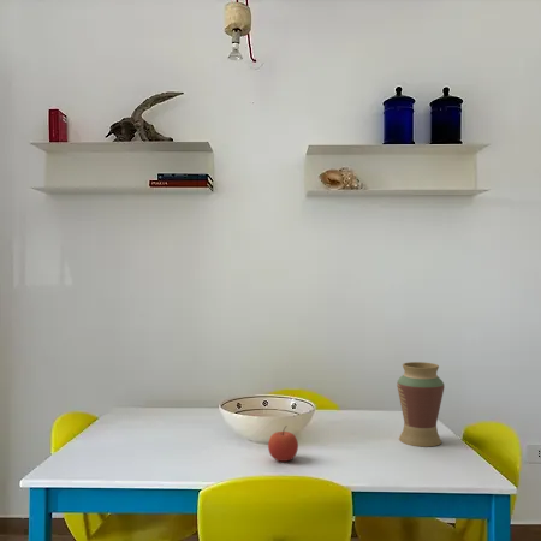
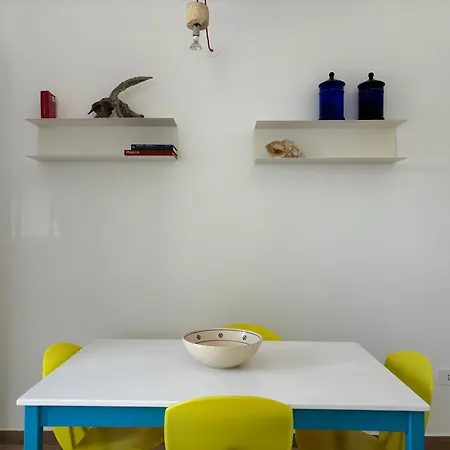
- apple [267,424,299,463]
- vase [396,361,445,447]
